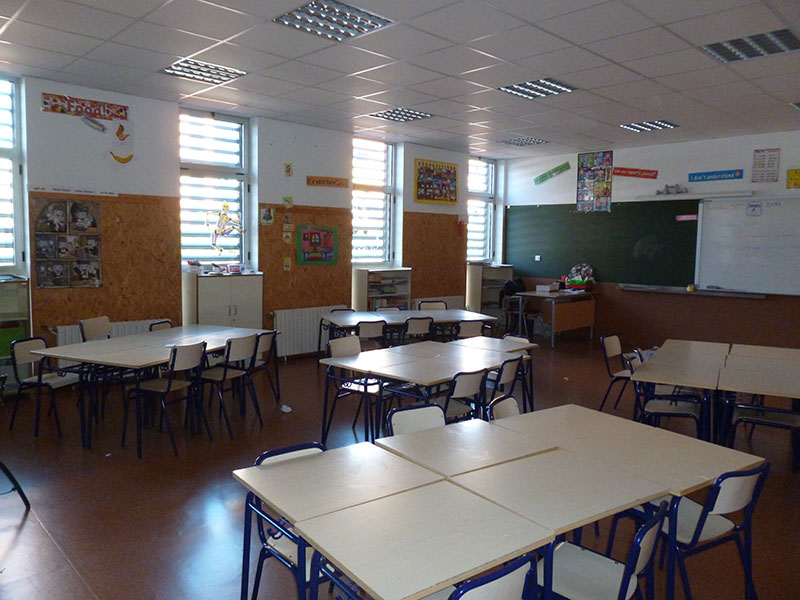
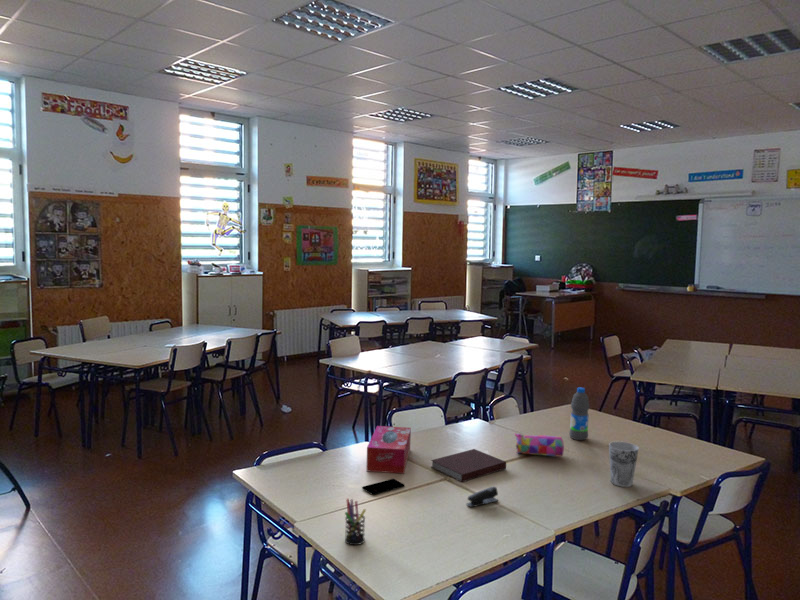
+ smartphone [361,478,406,496]
+ water bottle [568,387,591,441]
+ cup [608,441,640,488]
+ stapler [466,486,499,508]
+ pencil case [514,432,565,457]
+ pen holder [344,498,367,546]
+ tissue box [366,425,412,475]
+ notebook [430,448,507,483]
